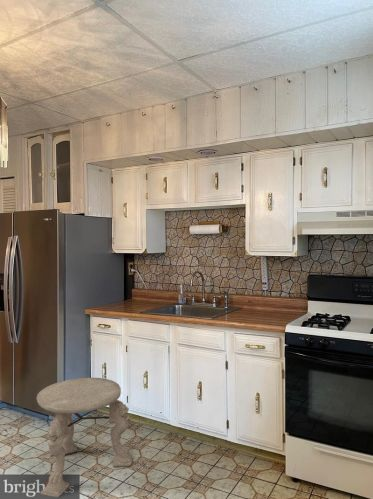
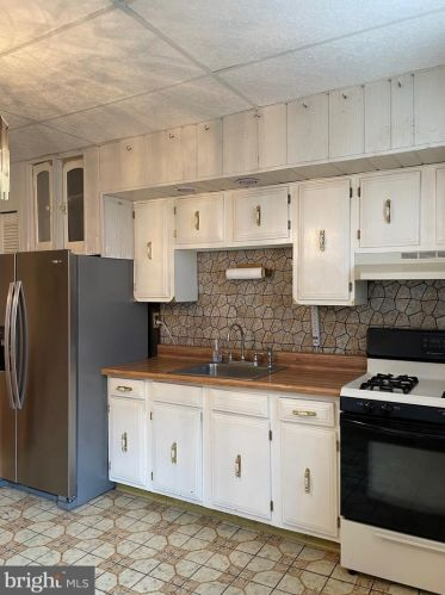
- side table [36,377,133,498]
